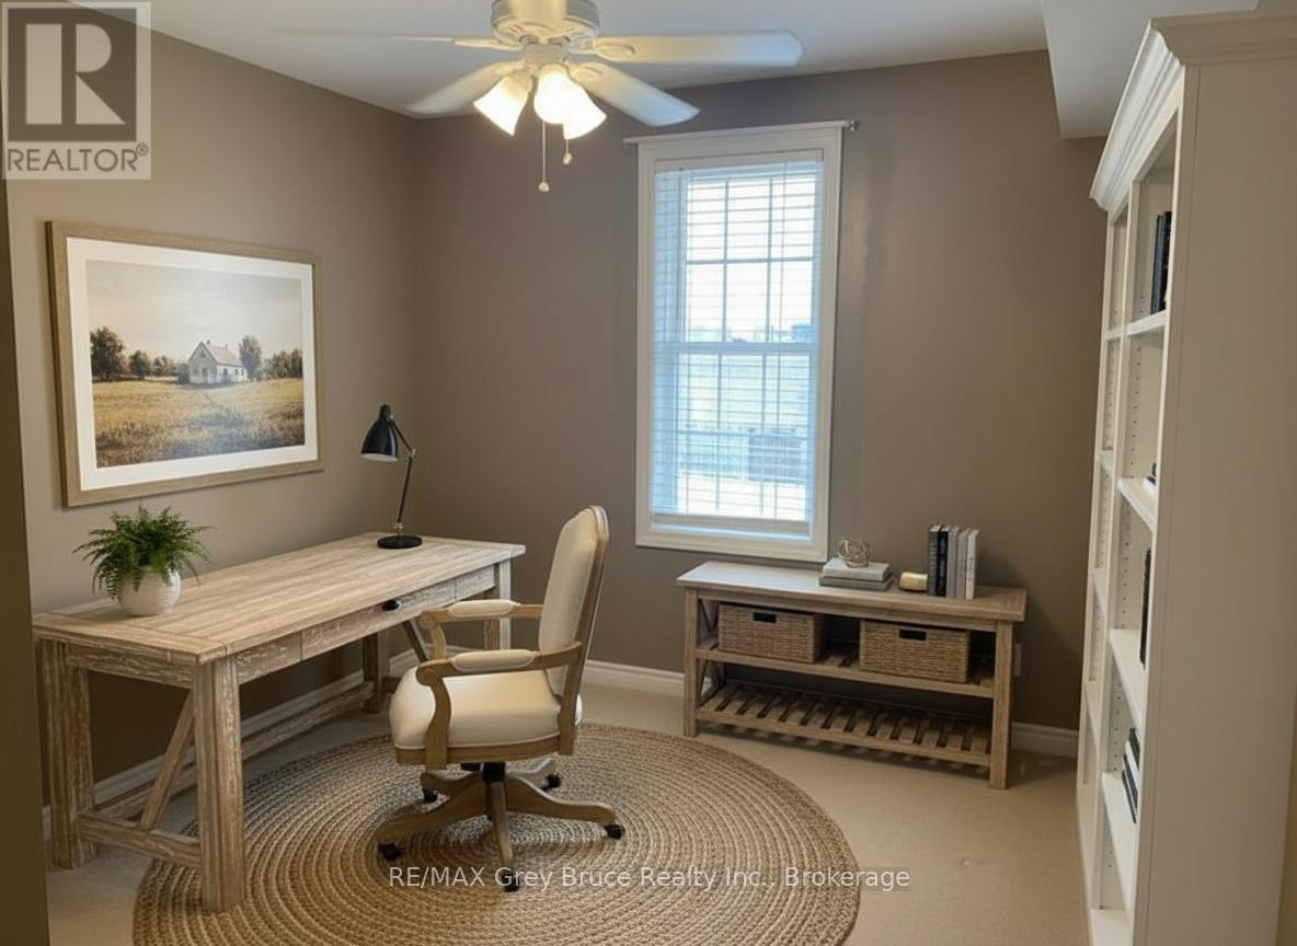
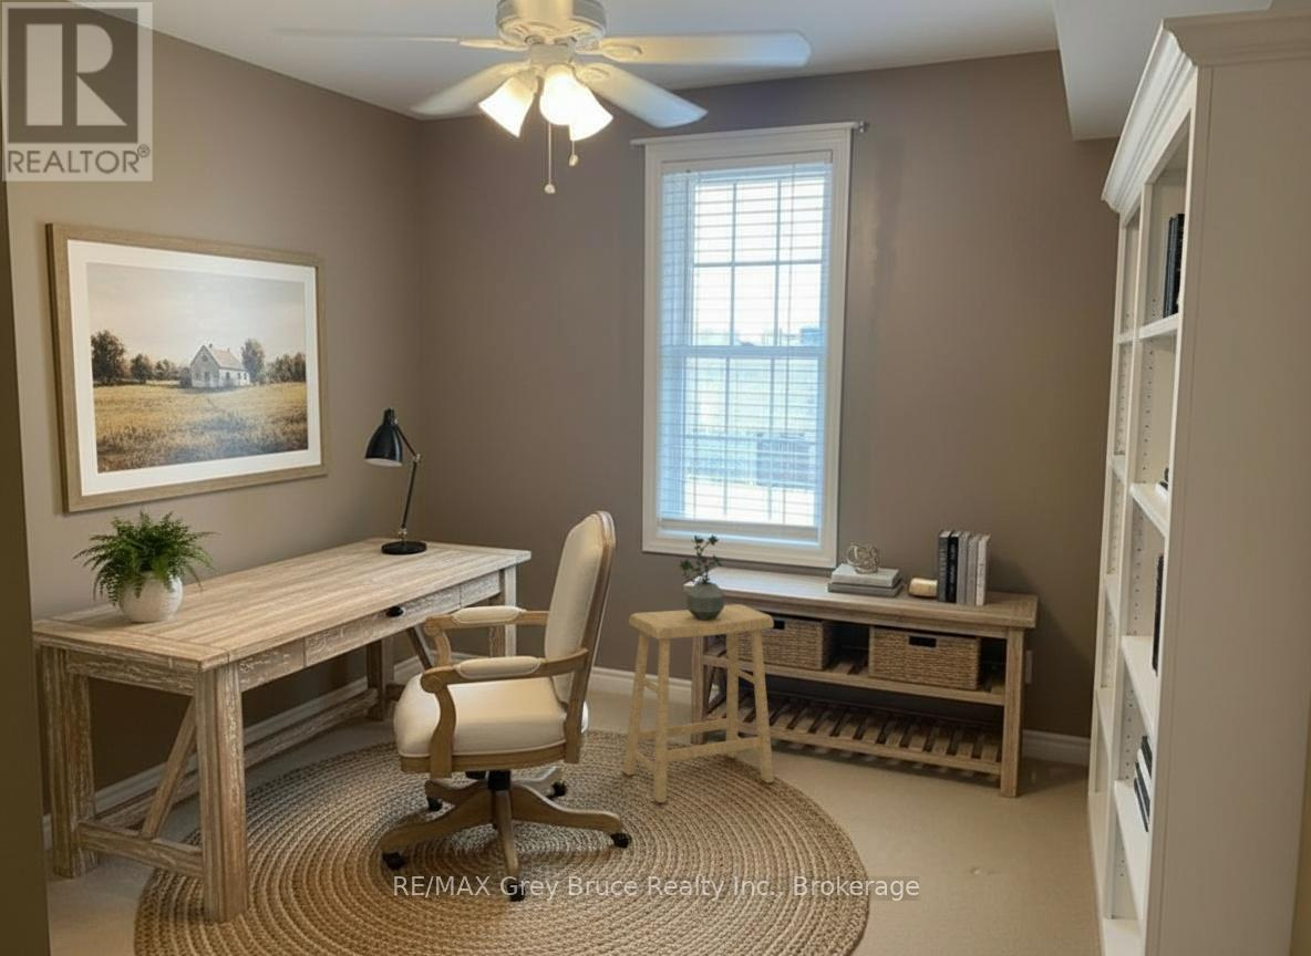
+ potted plant [678,533,725,621]
+ stool [622,603,775,803]
